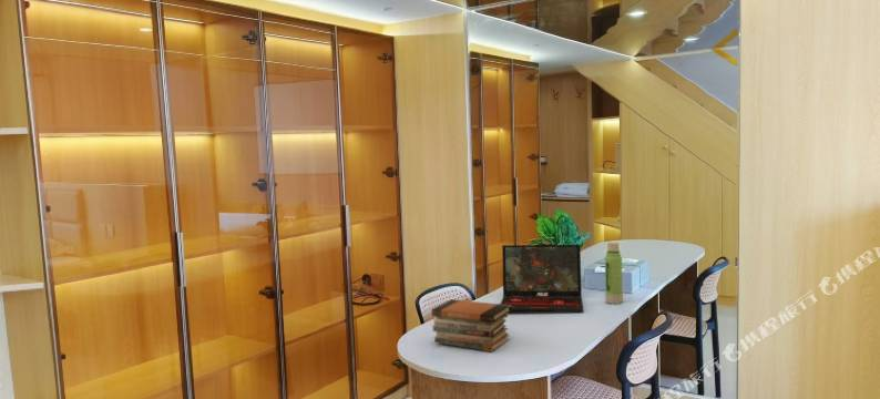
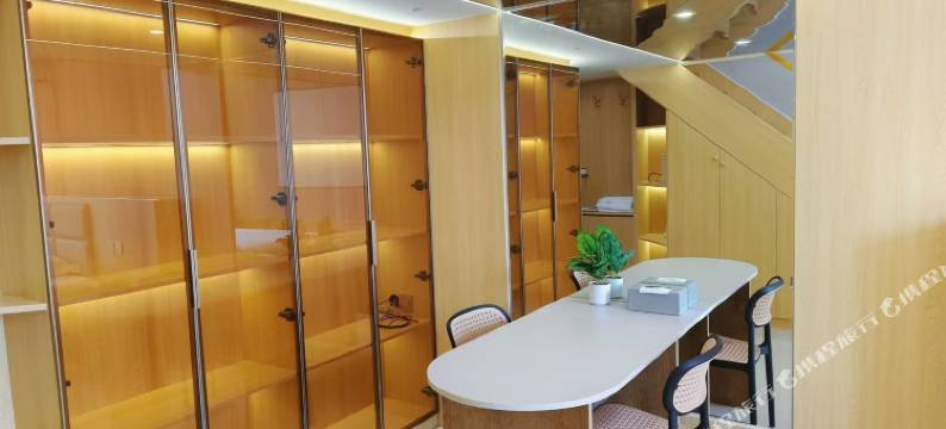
- book stack [430,298,511,352]
- laptop [500,244,584,314]
- water bottle [604,241,624,305]
